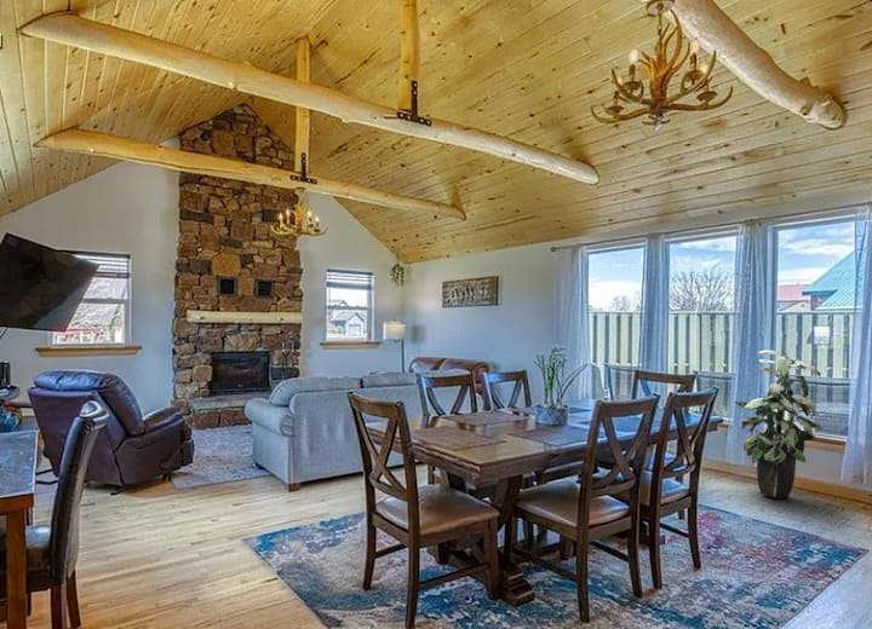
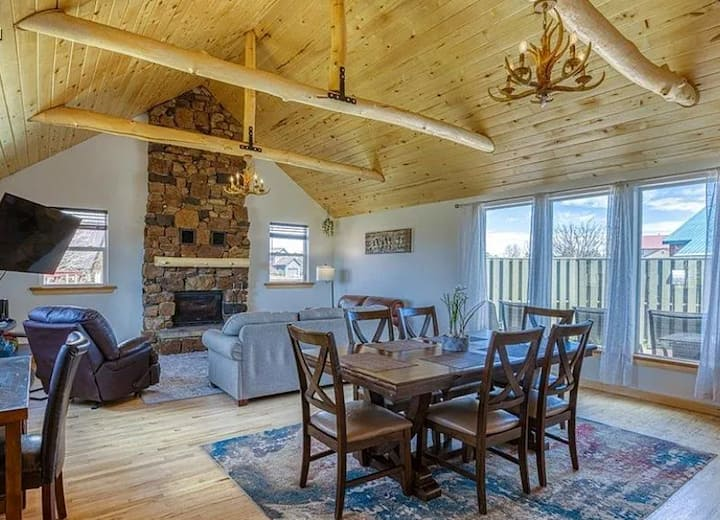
- indoor plant [733,350,824,500]
